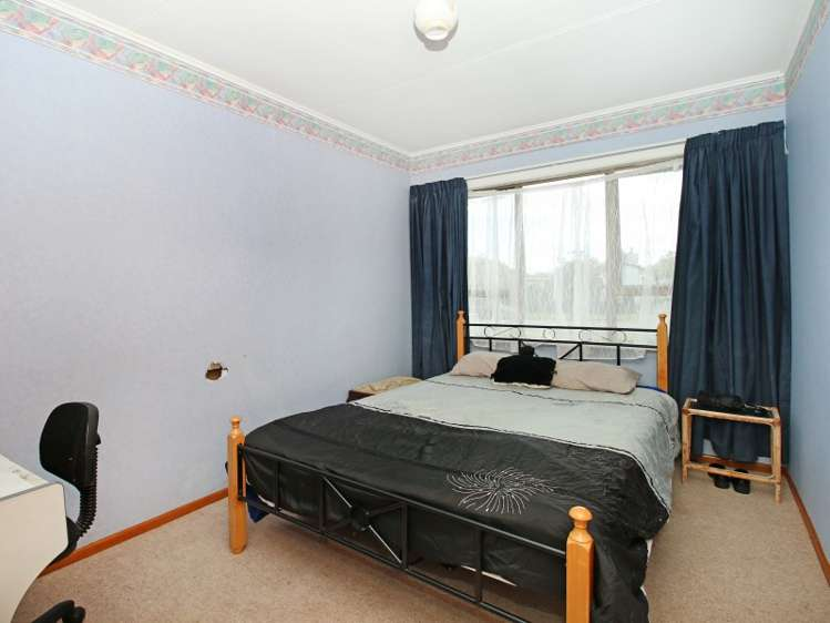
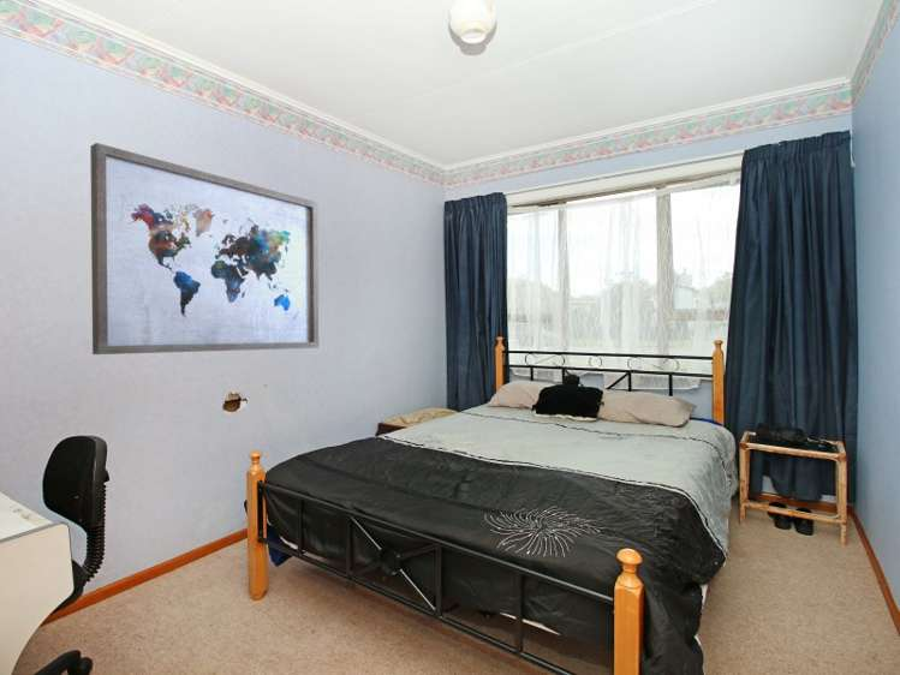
+ wall art [89,142,320,356]
